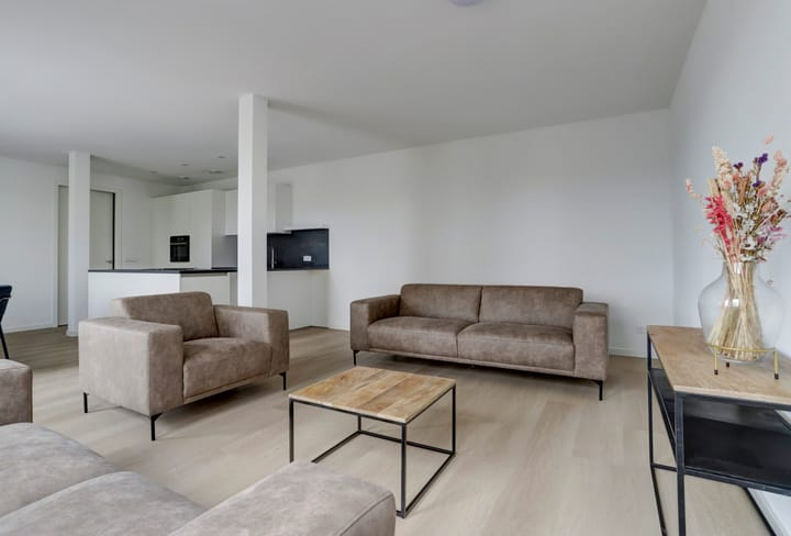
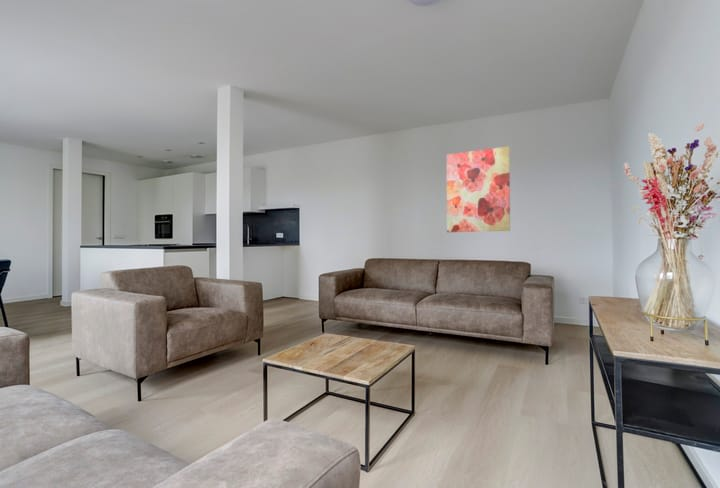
+ wall art [446,145,511,233]
